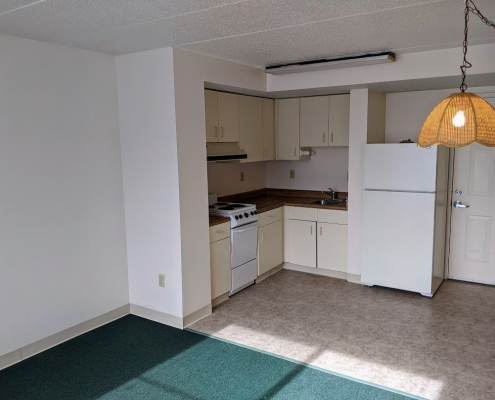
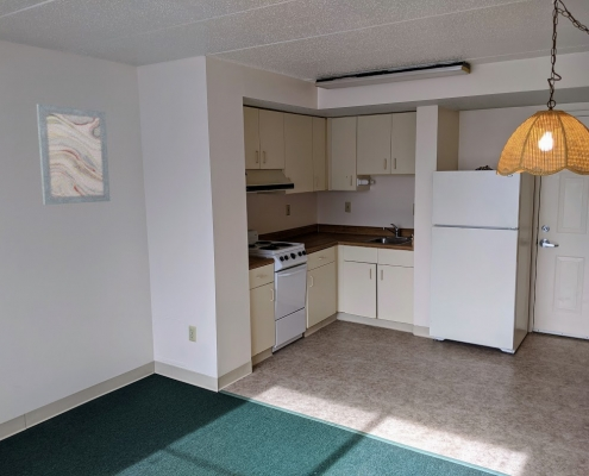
+ wall art [36,102,111,206]
